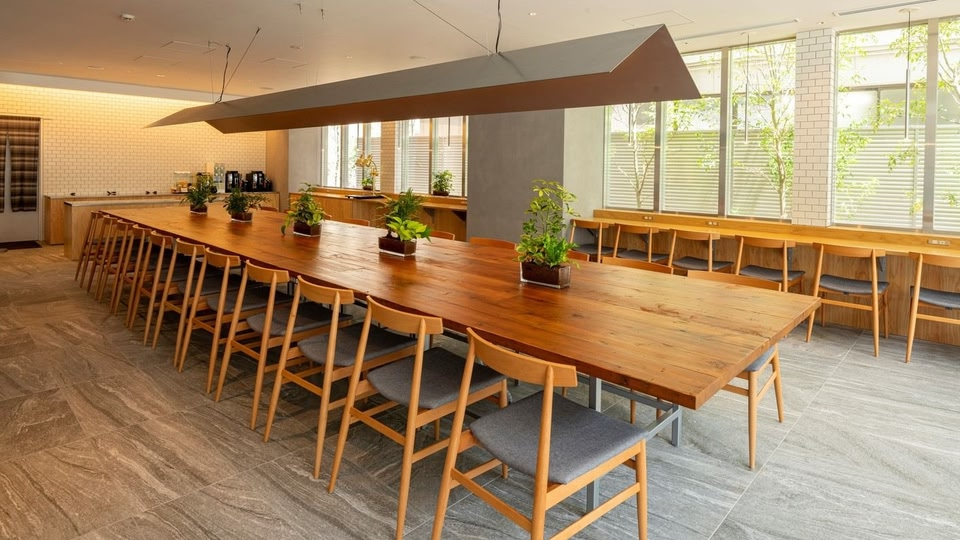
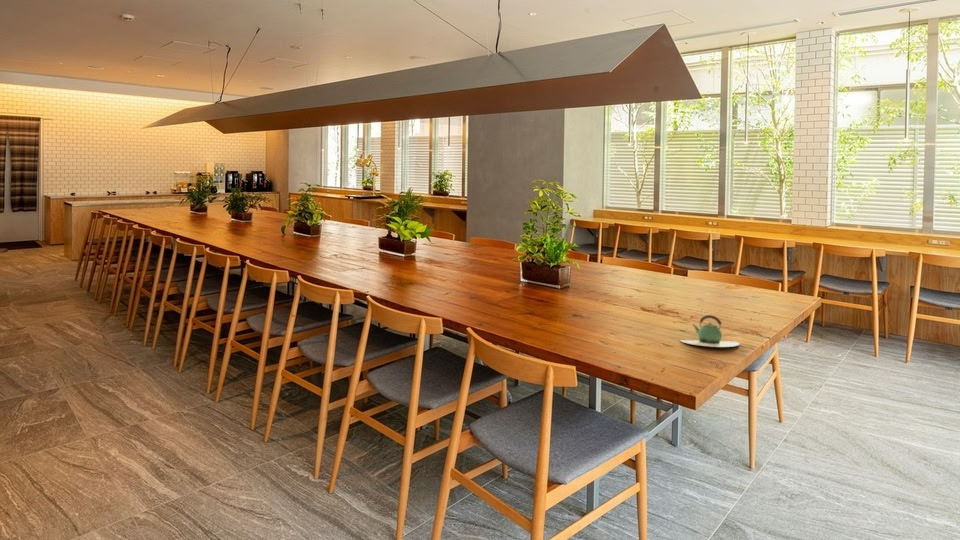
+ teapot [679,314,741,348]
